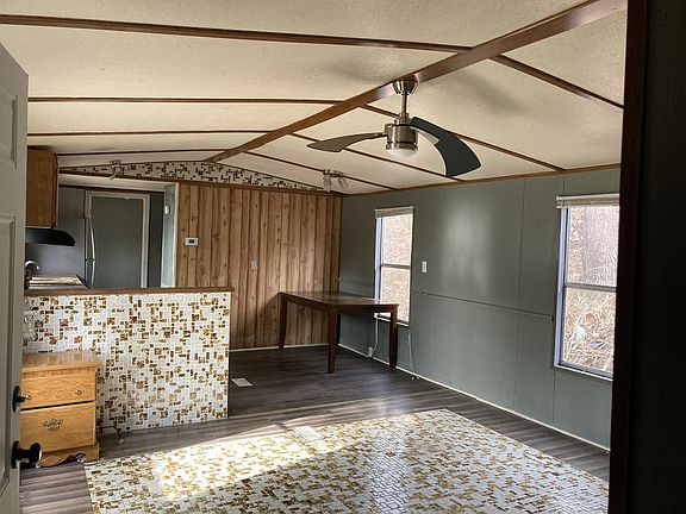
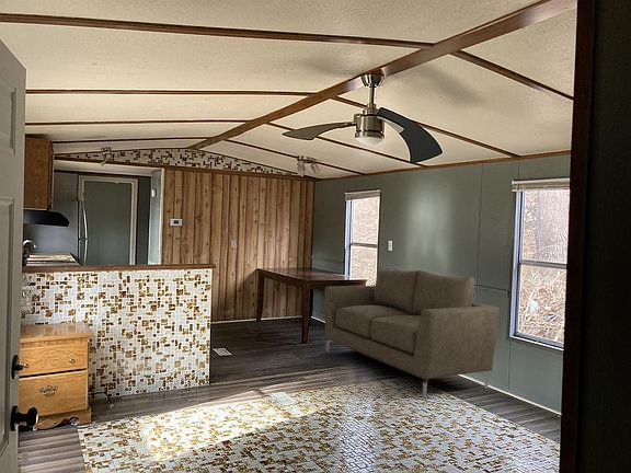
+ sofa [324,265,501,399]
